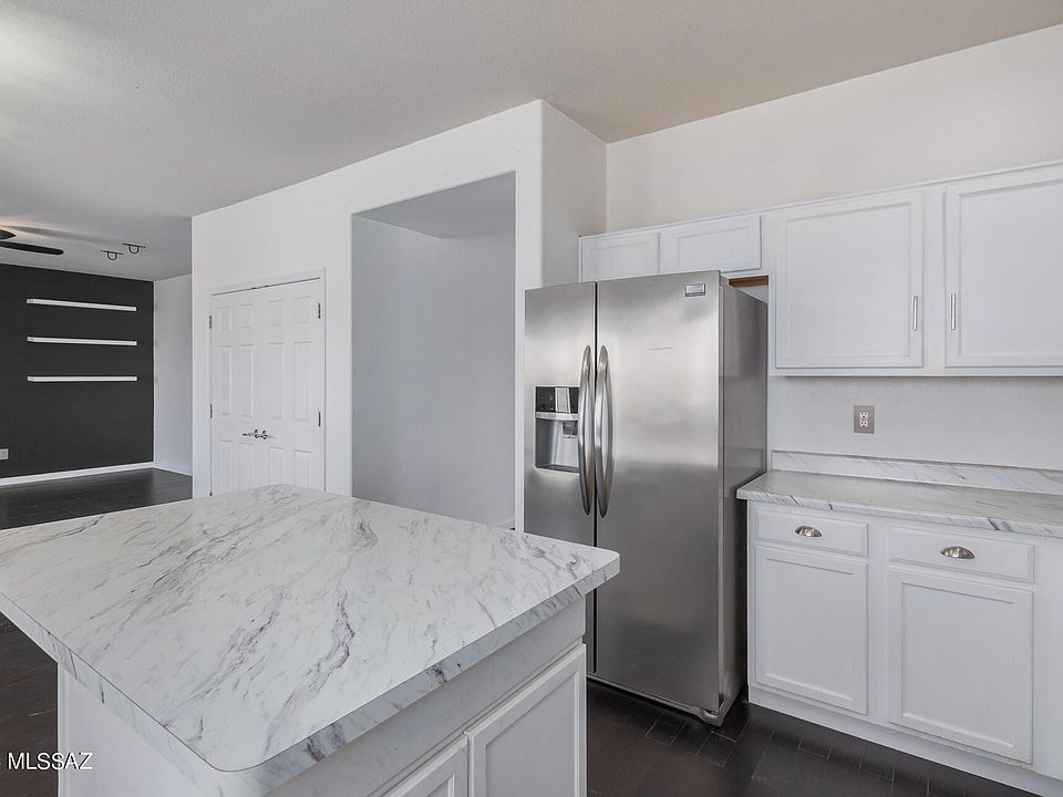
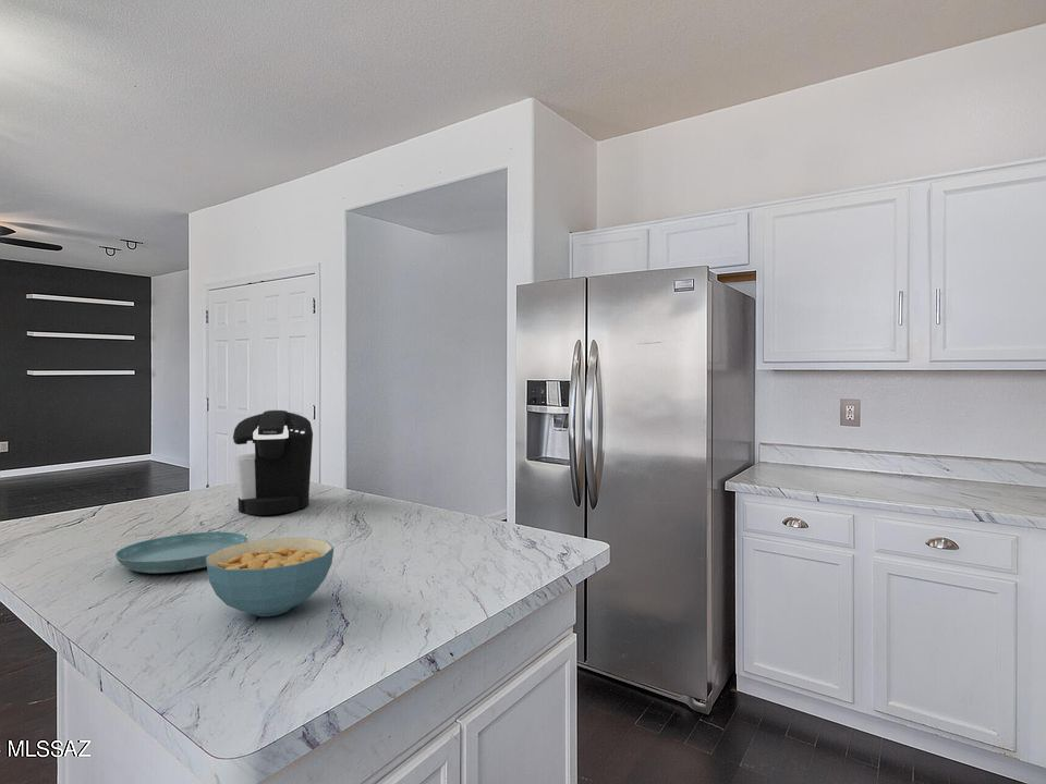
+ cereal bowl [206,537,335,617]
+ saucer [114,531,248,574]
+ coffee maker [232,409,314,516]
